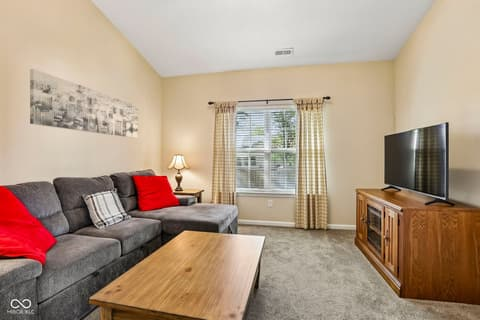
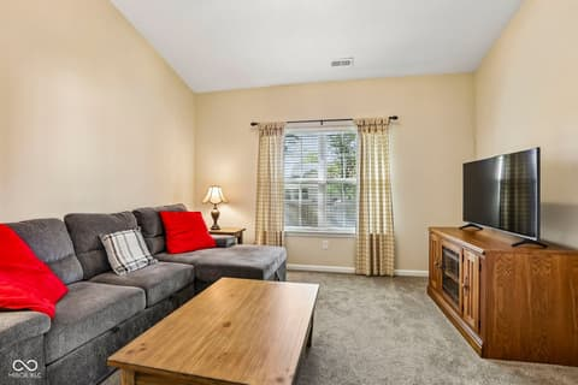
- wall art [29,68,139,139]
